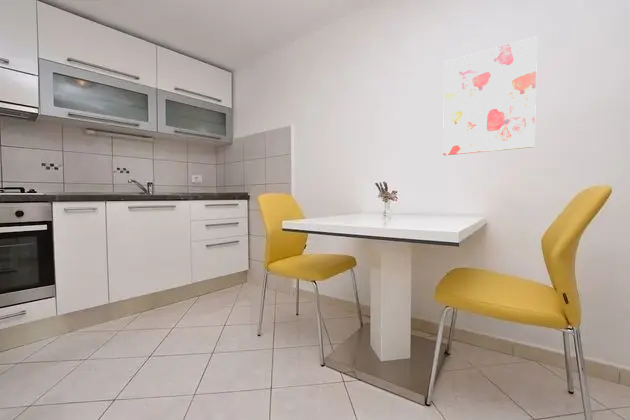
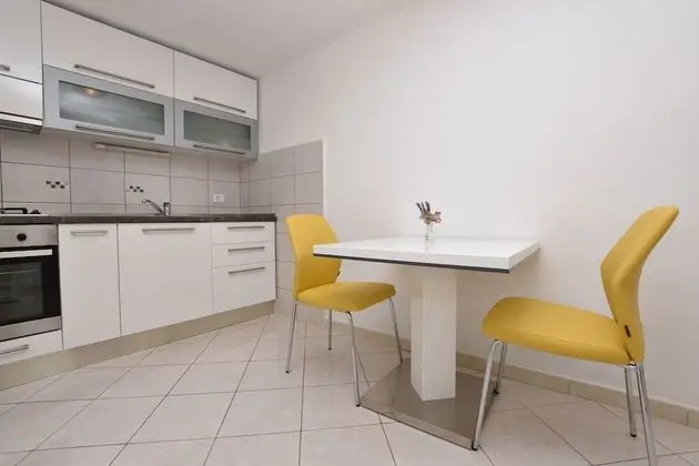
- wall art [442,35,538,156]
